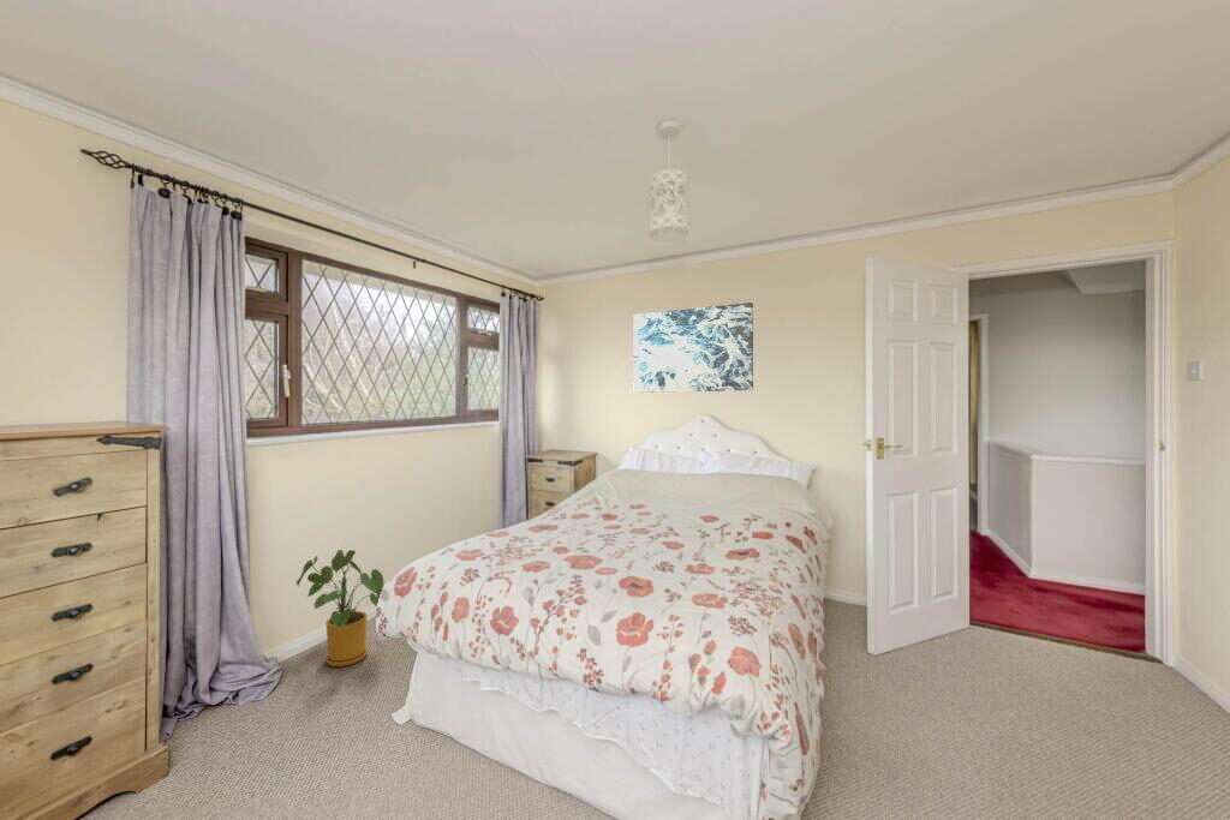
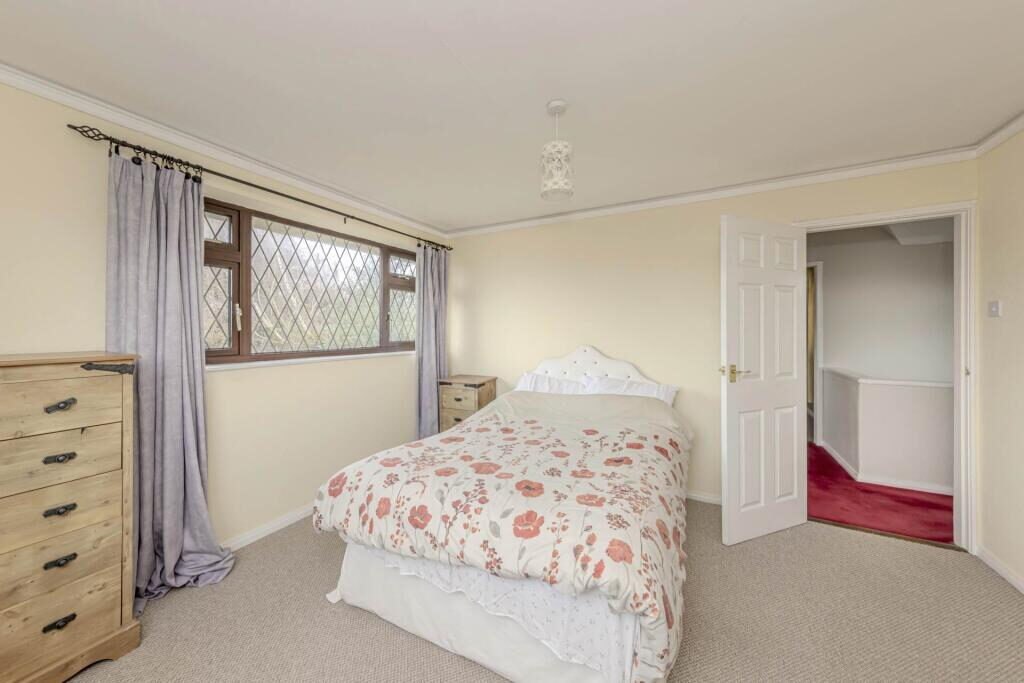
- wall art [632,301,754,394]
- house plant [295,549,386,668]
